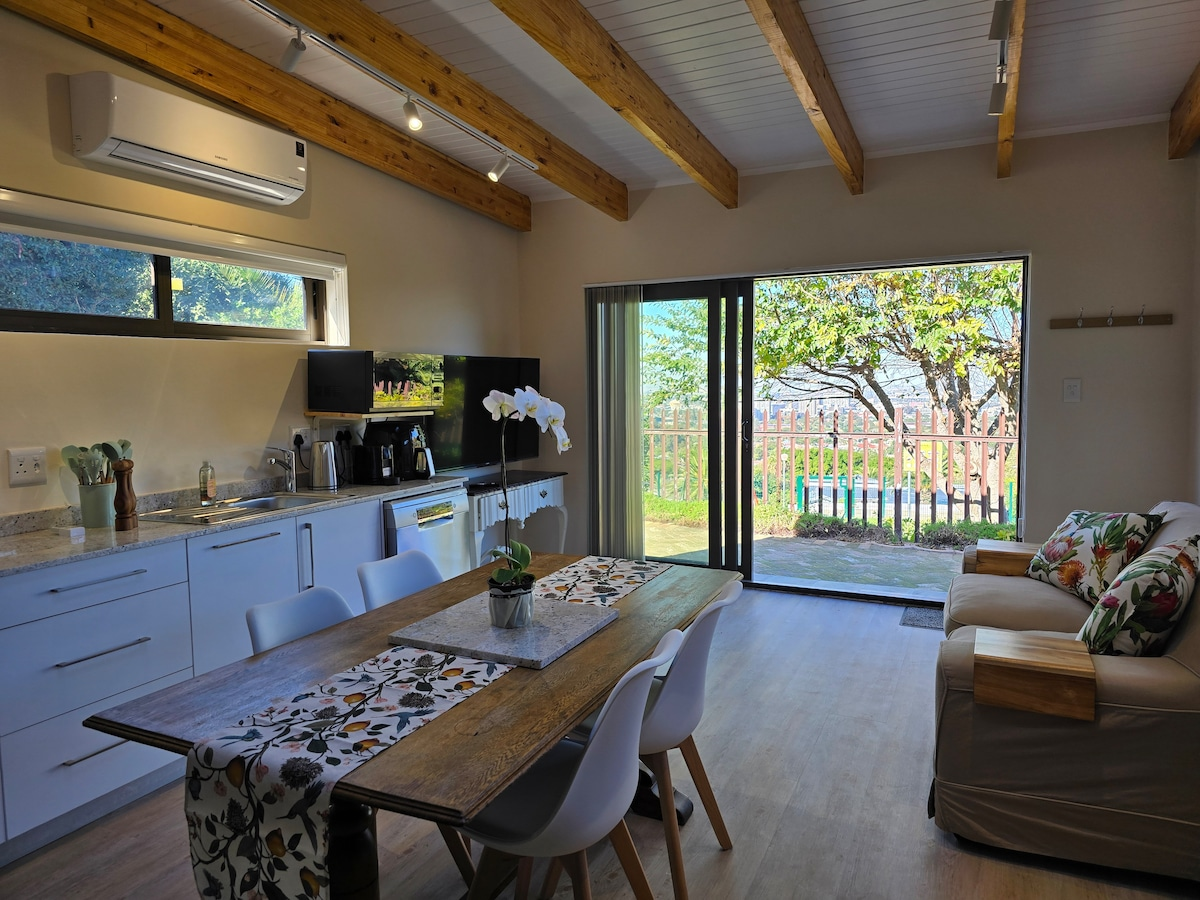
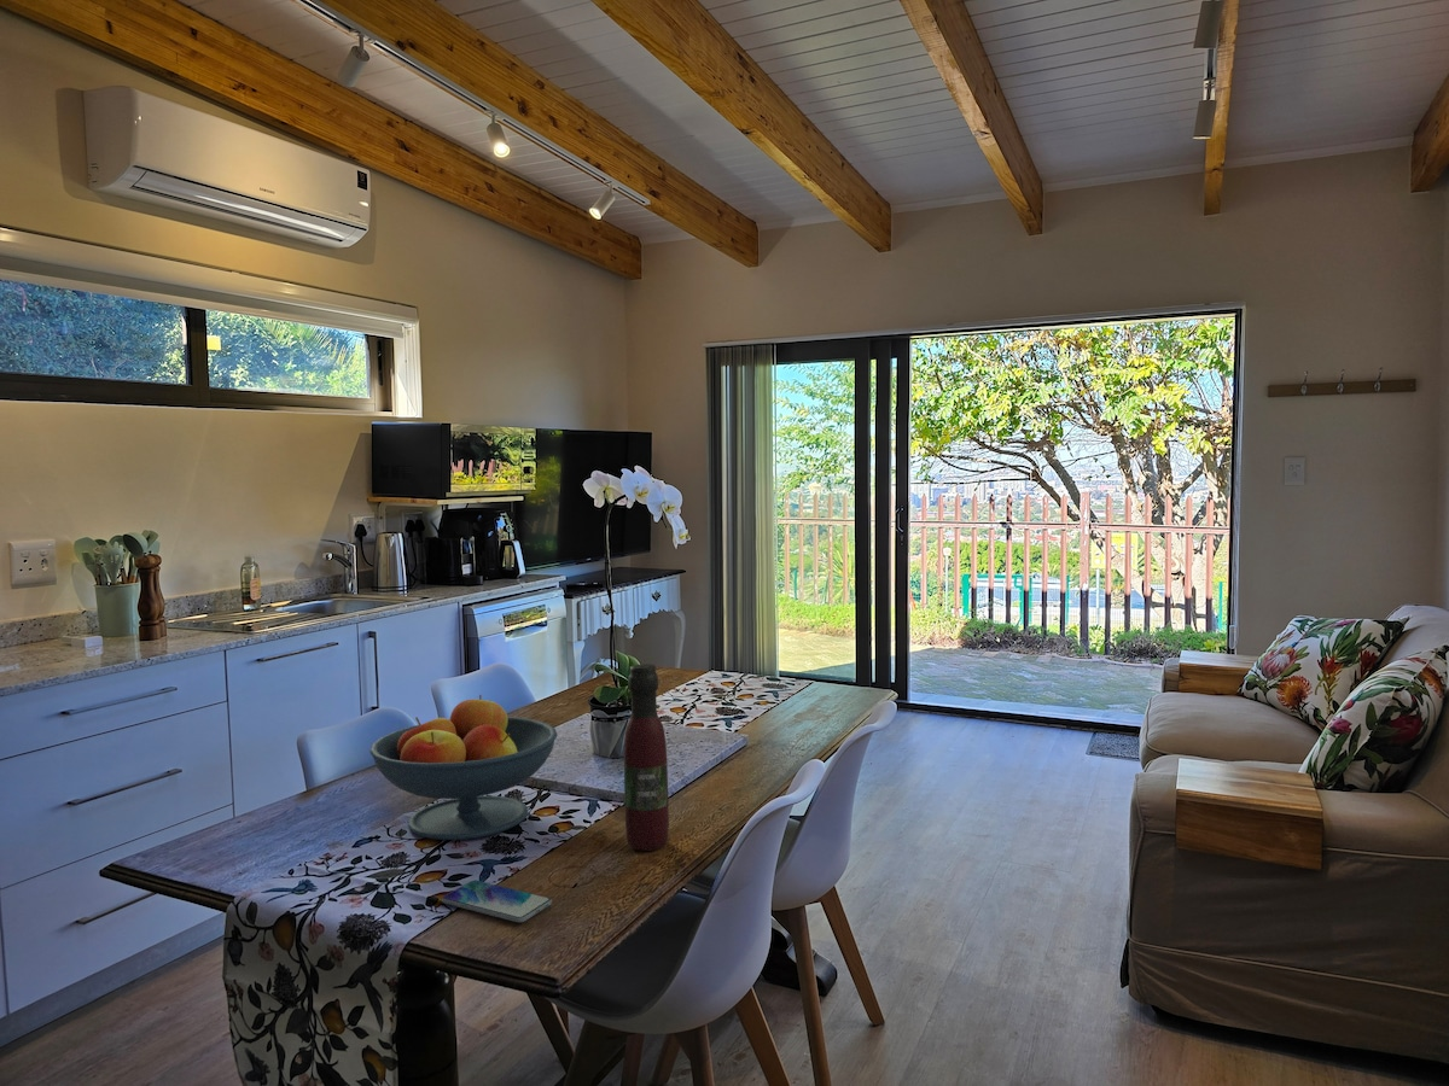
+ fruit bowl [368,694,559,841]
+ smartphone [441,880,553,924]
+ wine bottle [623,662,670,852]
